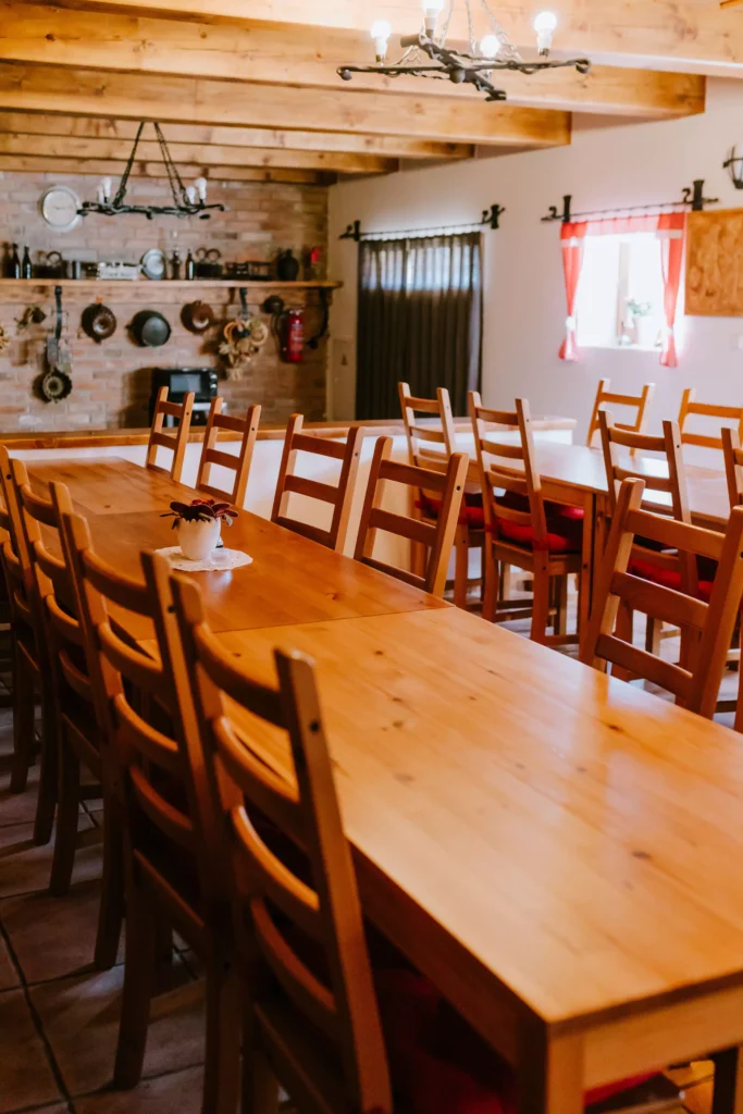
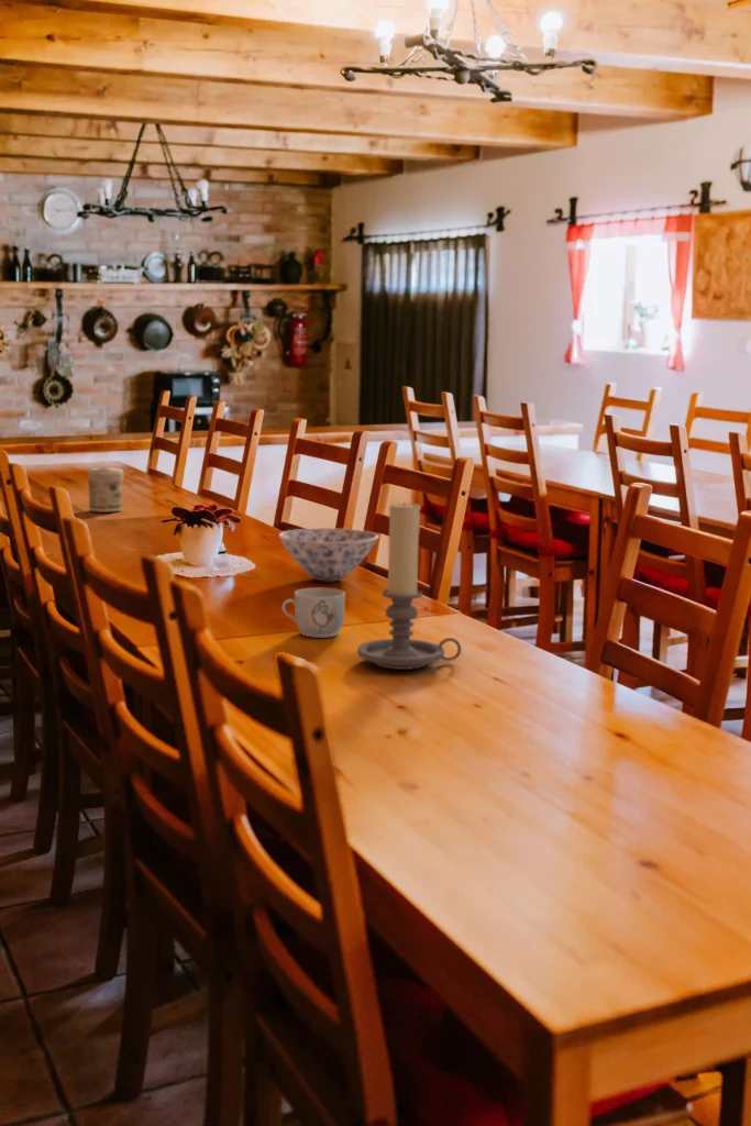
+ jar [86,466,124,514]
+ mug [281,587,346,639]
+ bowl [278,527,379,582]
+ candle holder [356,500,463,671]
